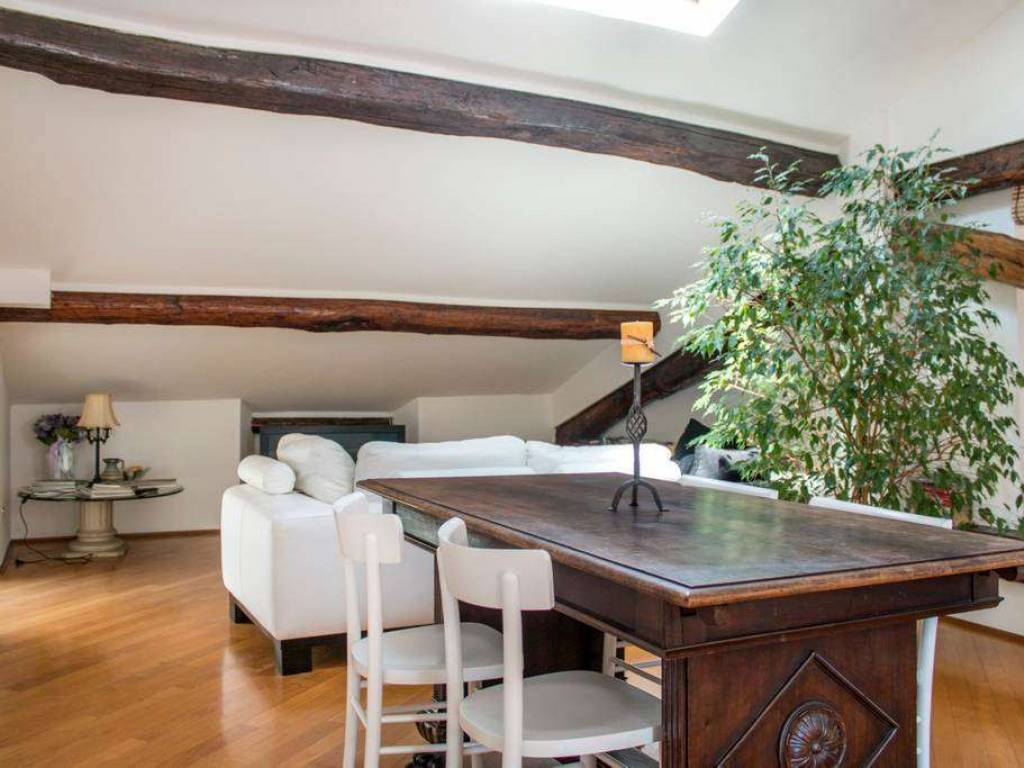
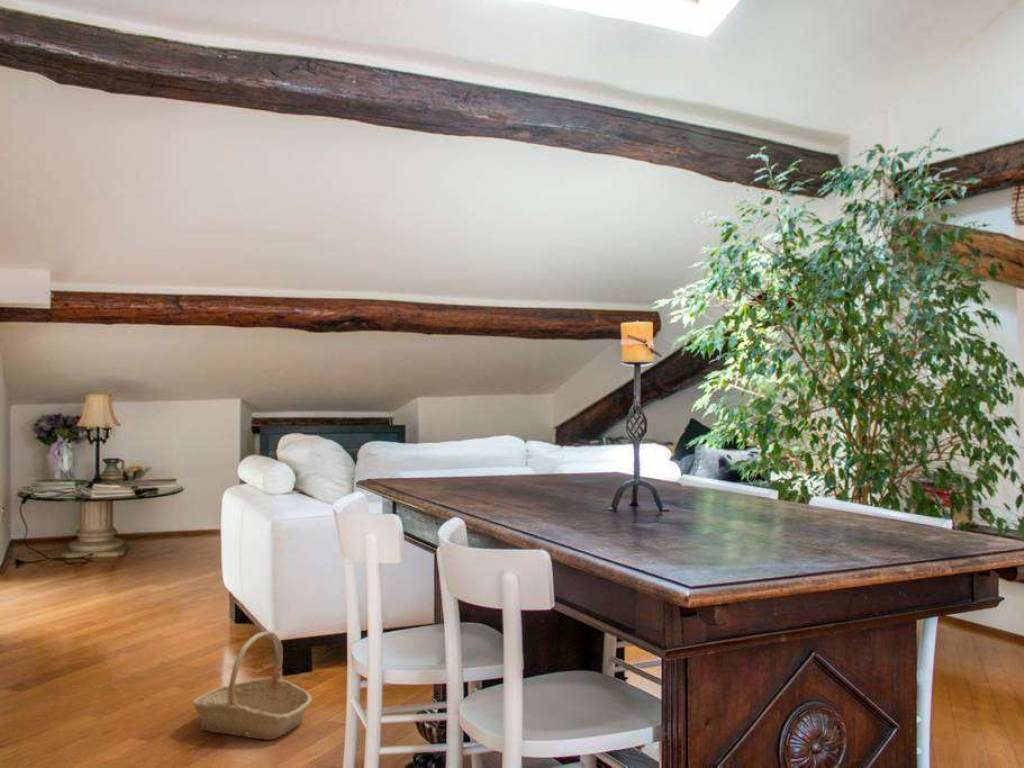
+ basket [191,630,313,741]
